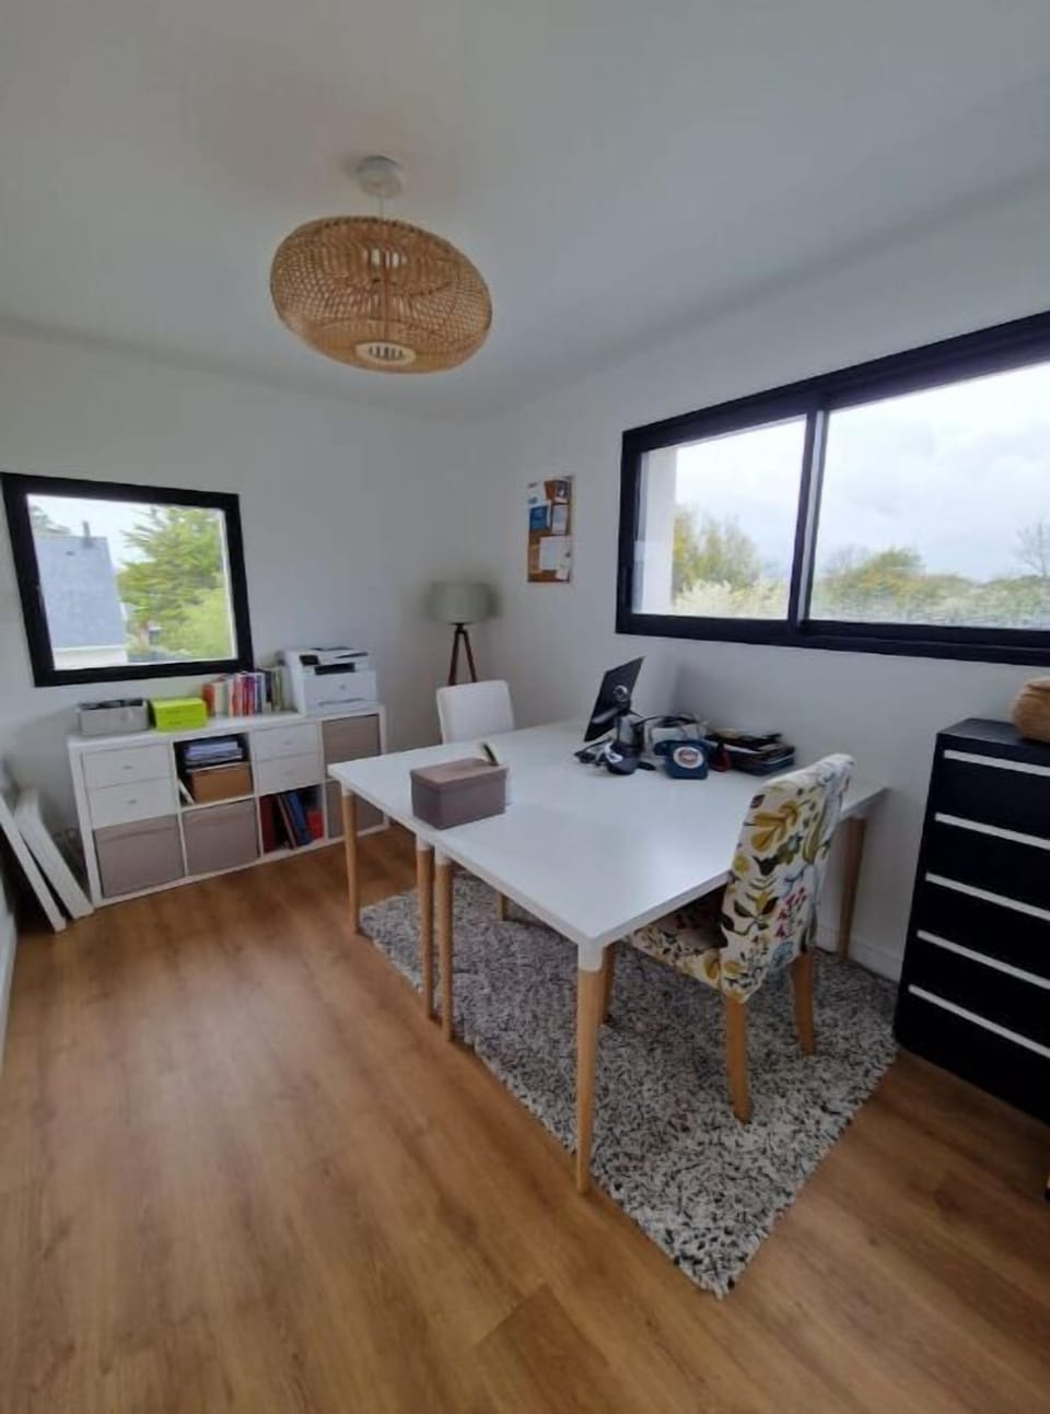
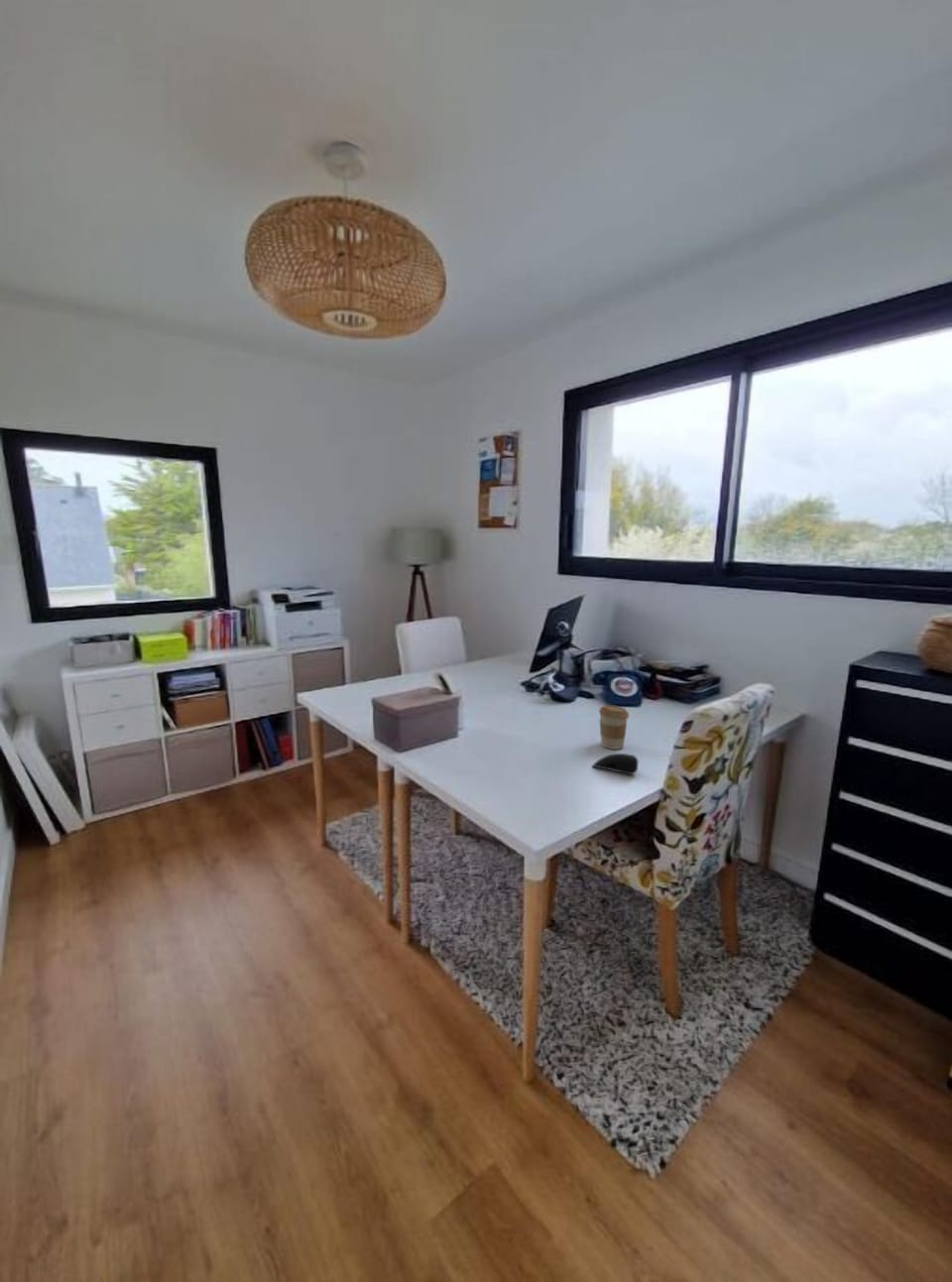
+ computer mouse [591,753,640,775]
+ coffee cup [598,704,630,751]
